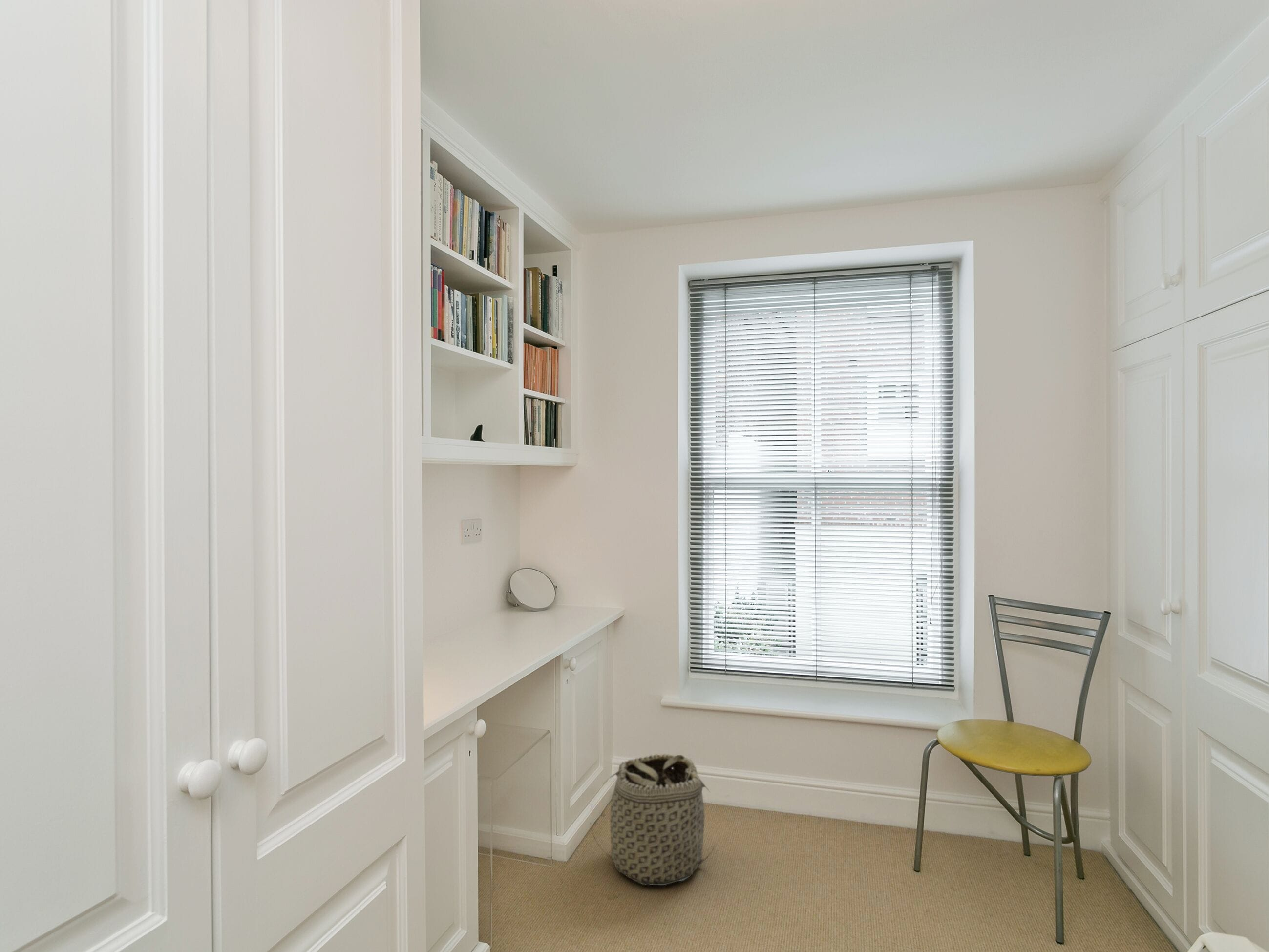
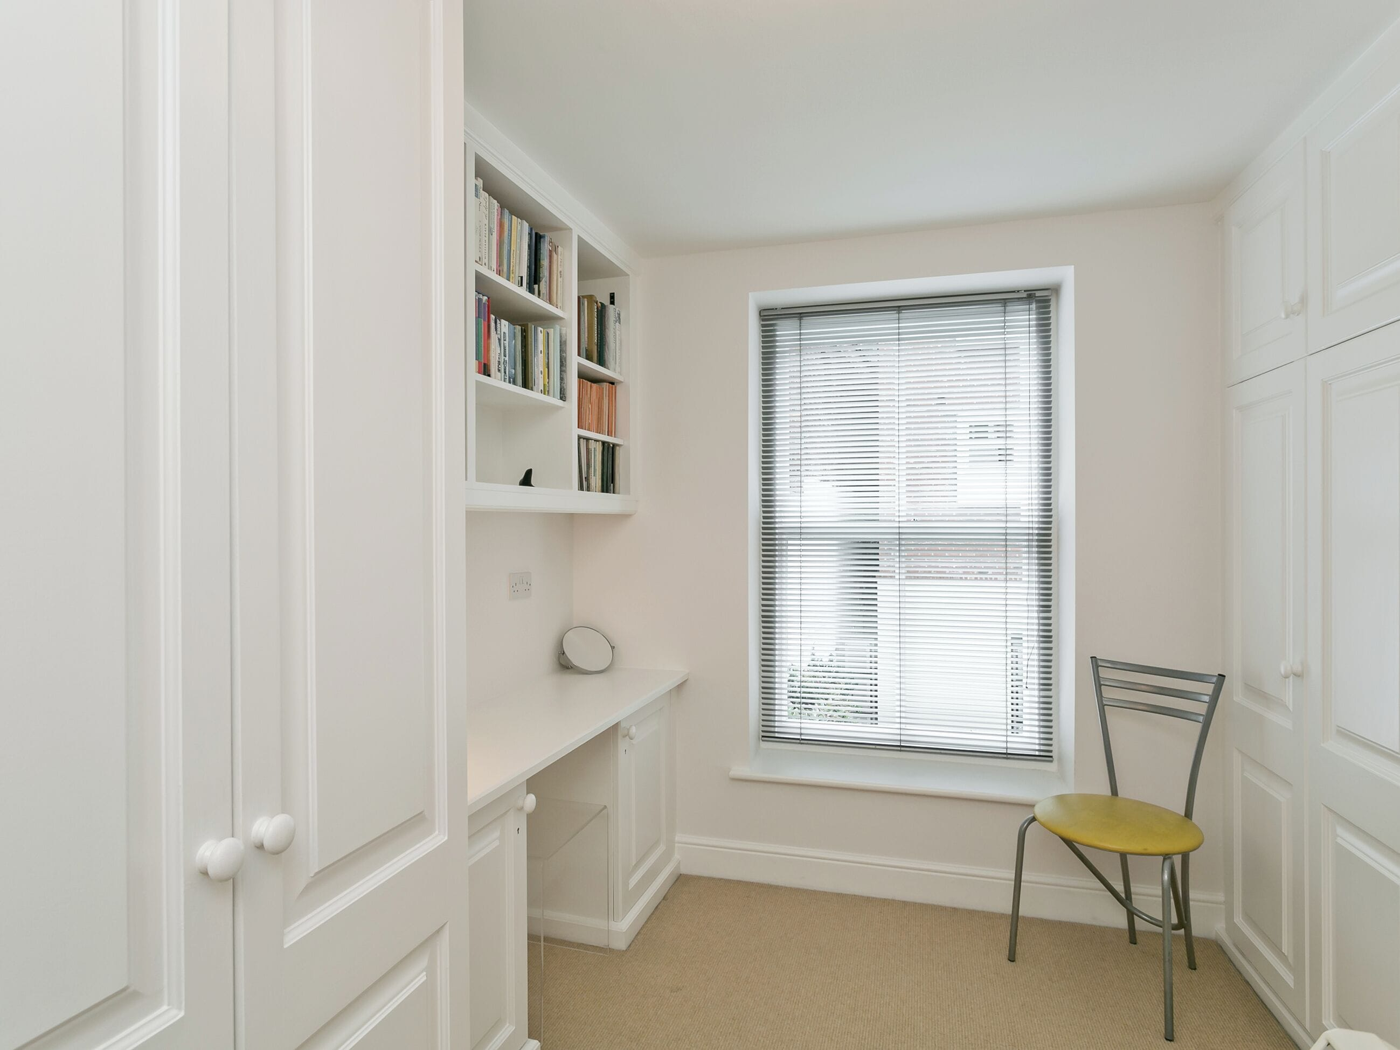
- basket [590,753,717,886]
